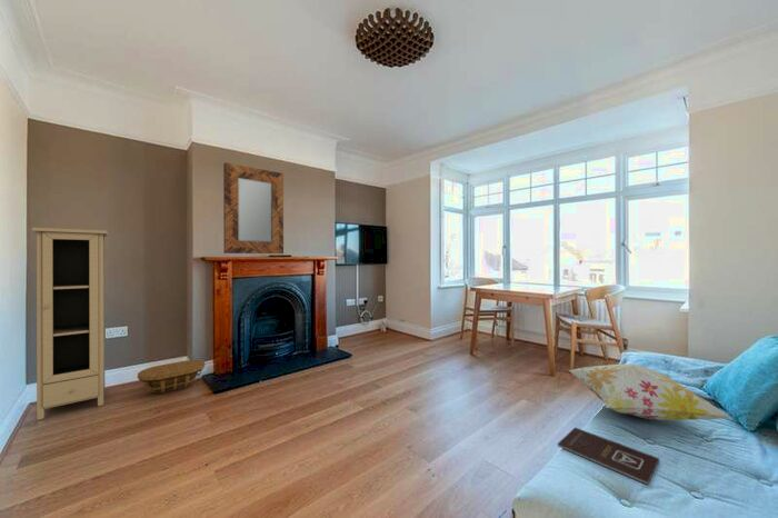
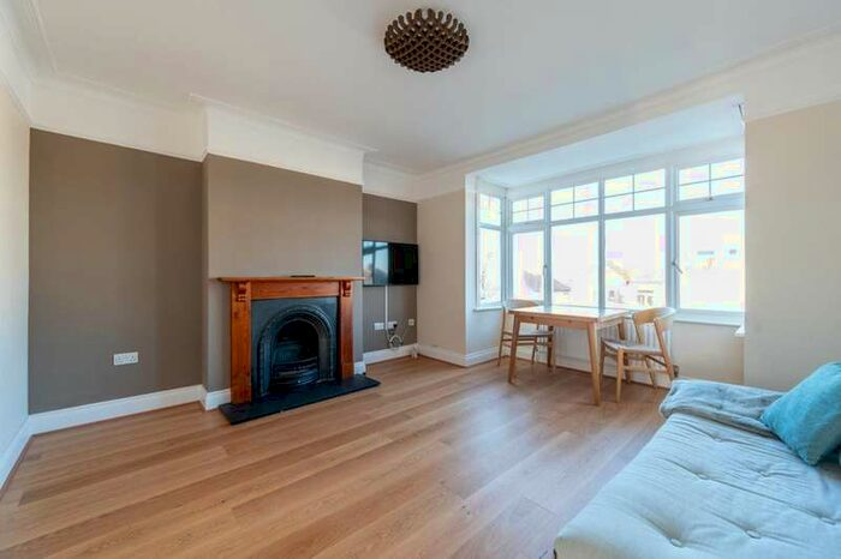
- cupboard [31,226,109,421]
- book [557,426,660,486]
- decorative pillow [568,362,731,421]
- home mirror [222,161,285,255]
- basket [137,359,207,394]
